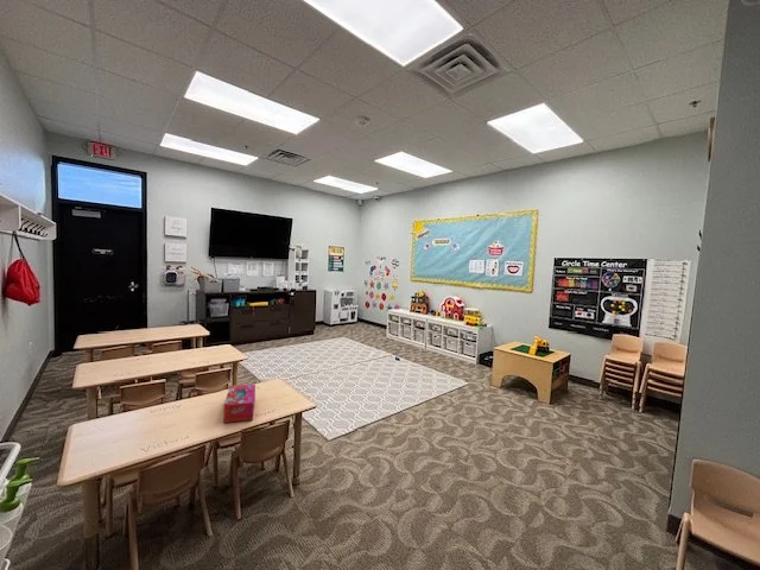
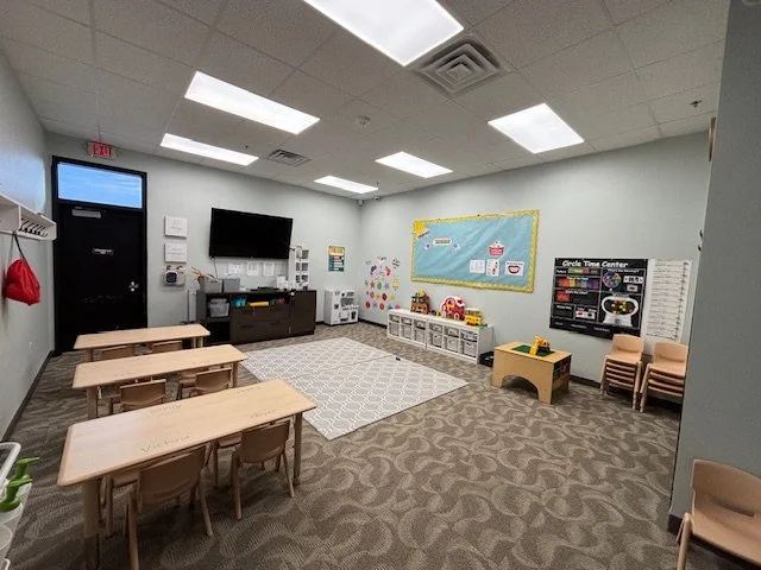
- tissue box [222,384,256,424]
